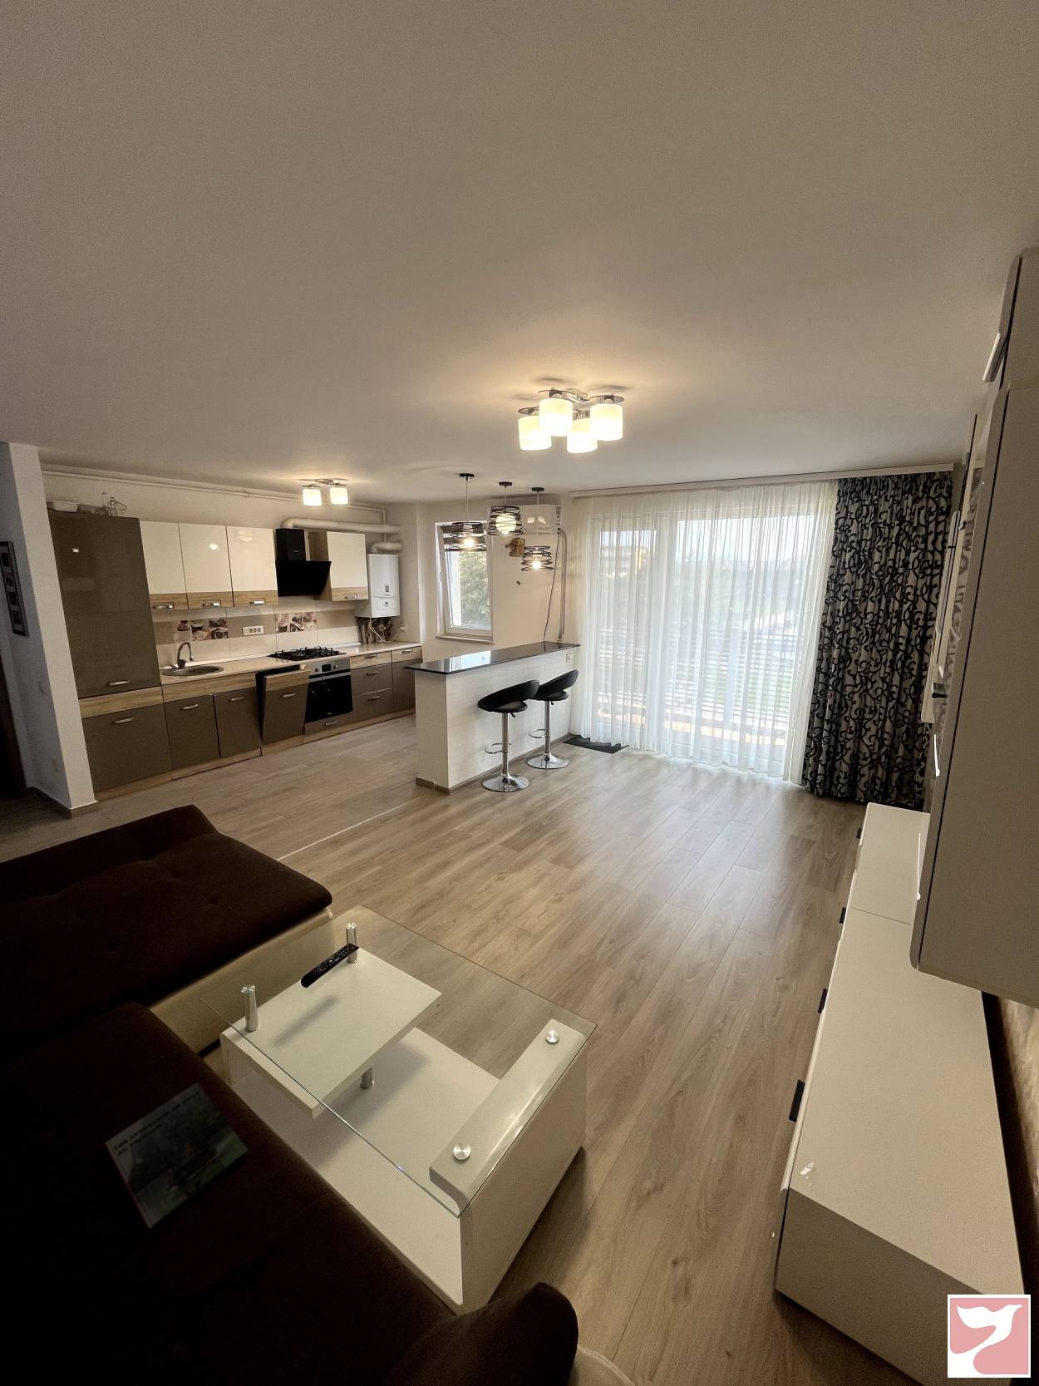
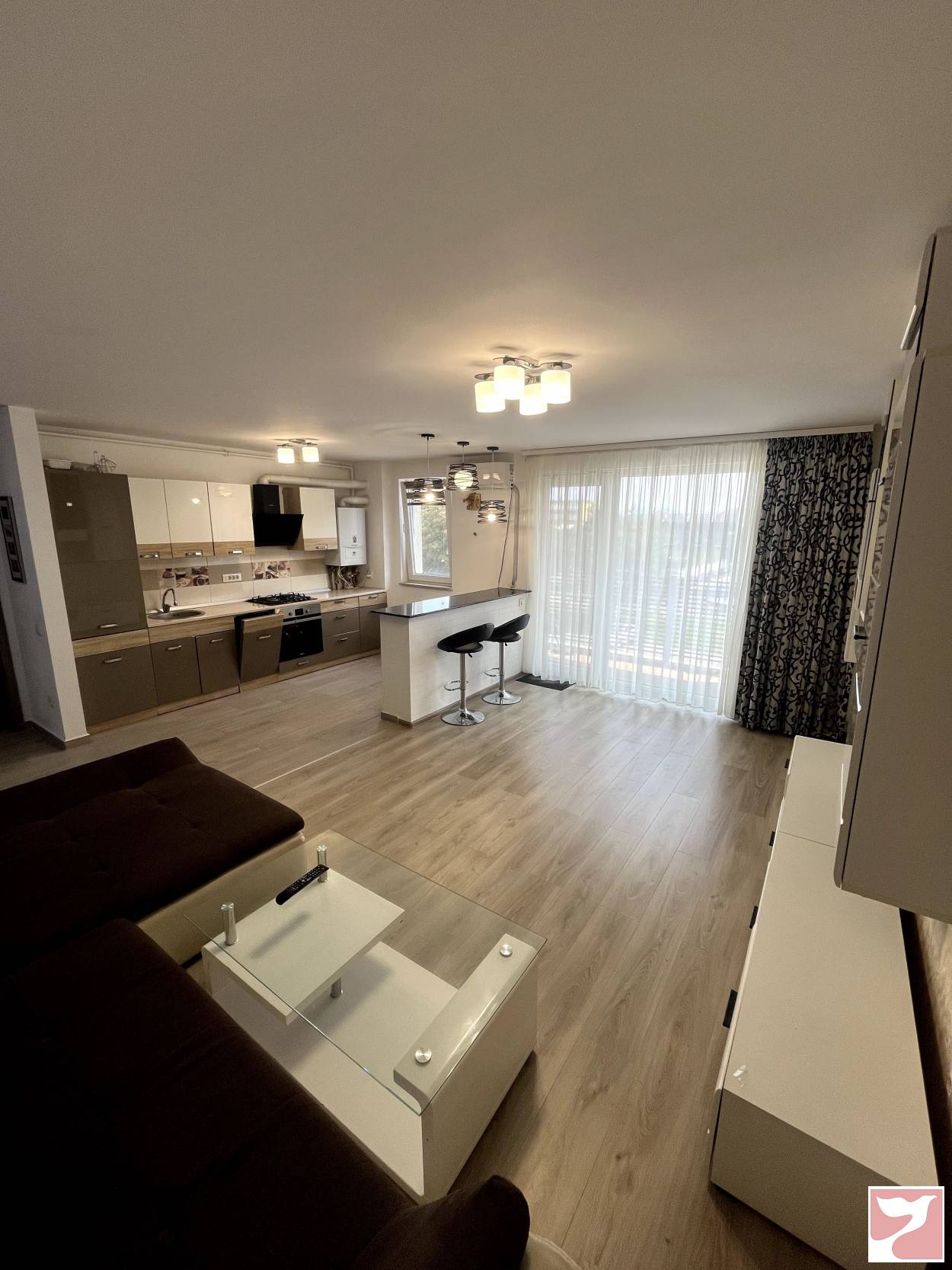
- magazine [104,1082,249,1231]
